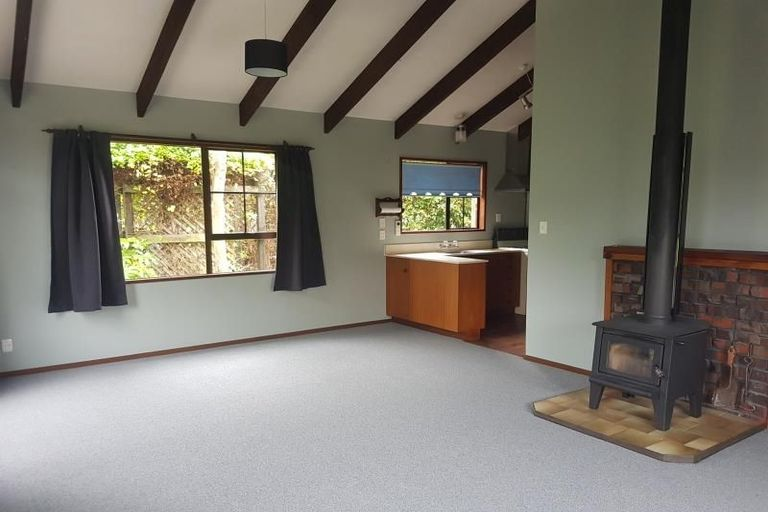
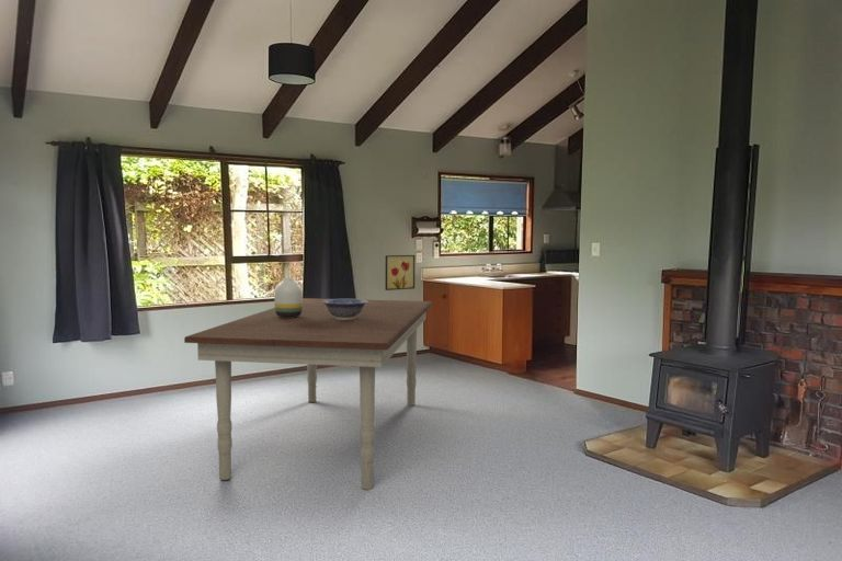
+ dining table [183,297,433,491]
+ wall art [384,254,416,291]
+ decorative bowl [322,298,368,320]
+ vase [273,277,304,318]
